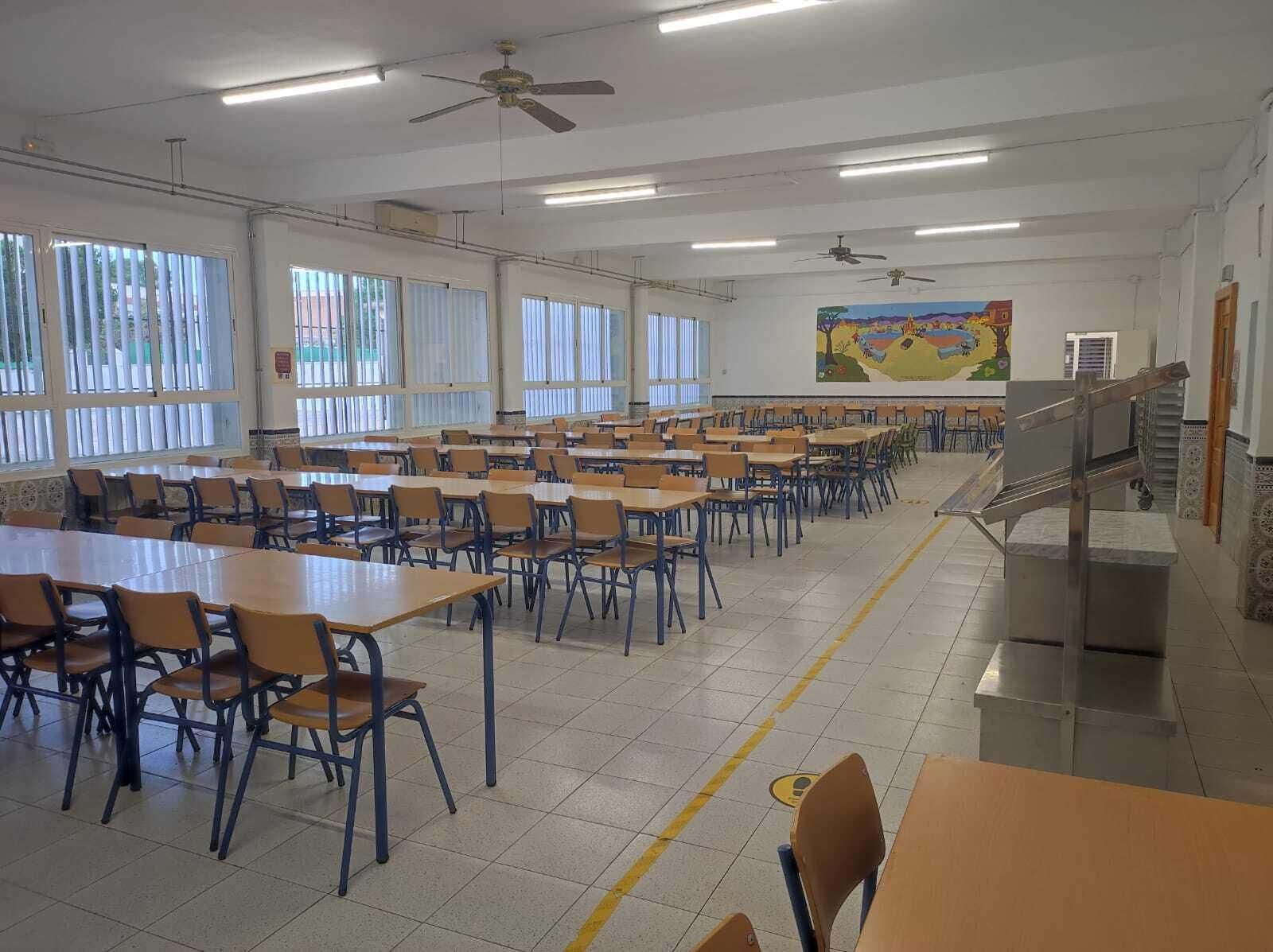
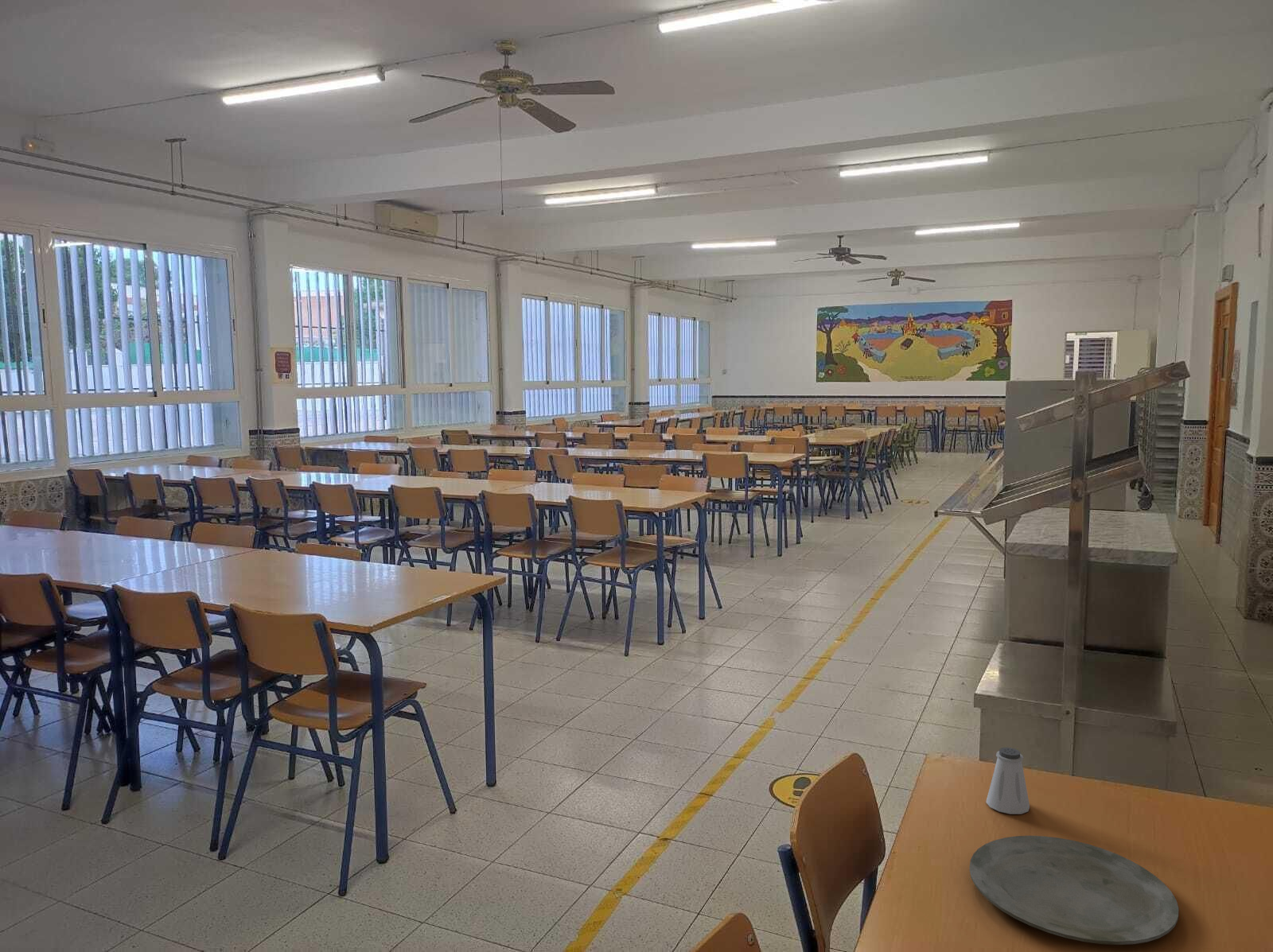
+ plate [969,835,1179,946]
+ saltshaker [986,747,1030,815]
